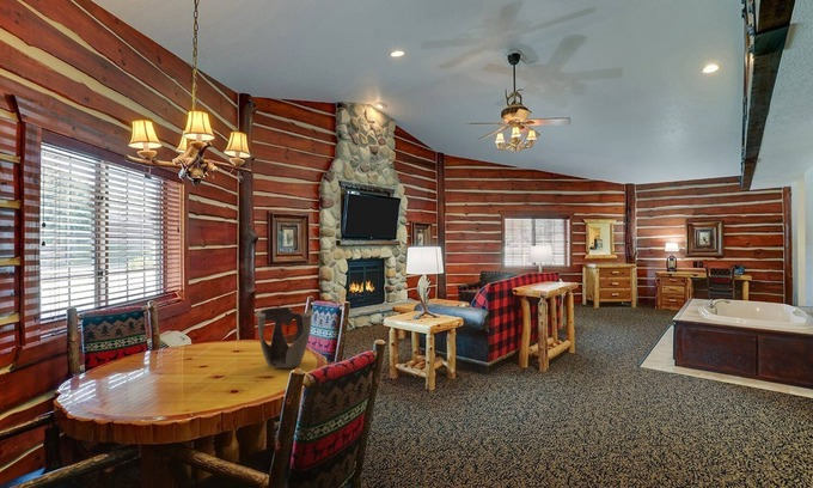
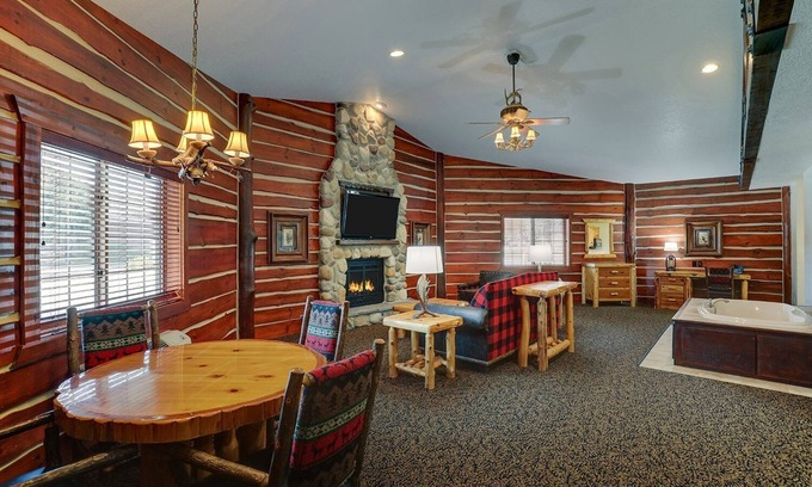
- decorative bowl [253,306,316,370]
